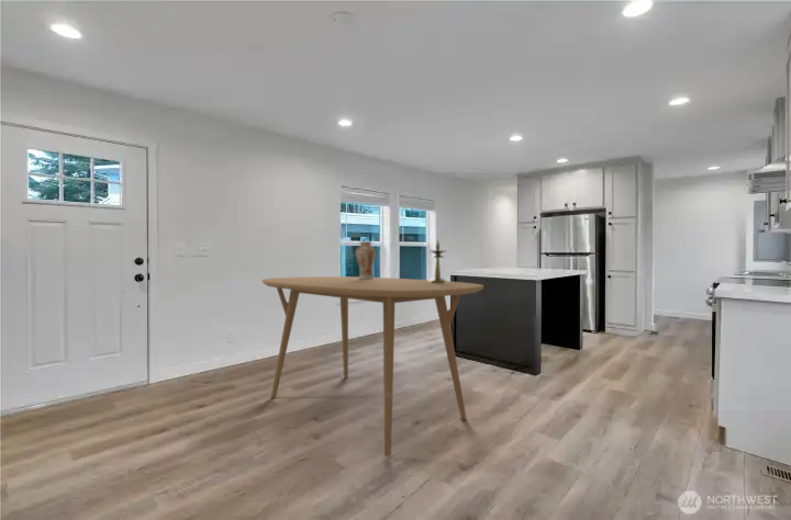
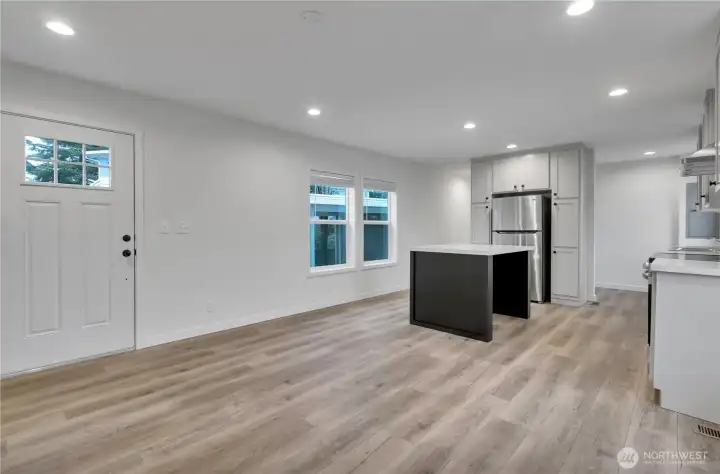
- candlestick [428,238,447,284]
- vase [355,240,377,280]
- dining table [261,275,484,457]
